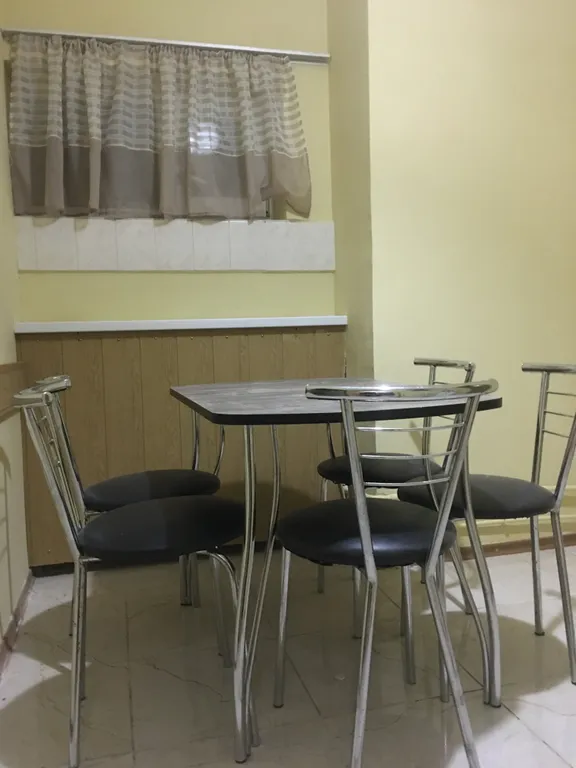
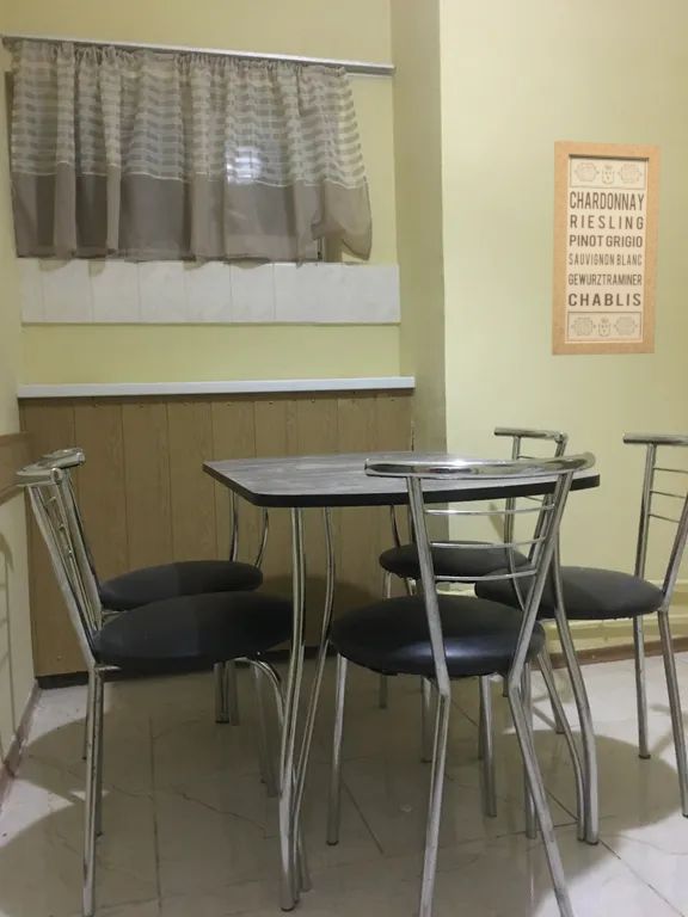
+ wall art [551,140,662,357]
